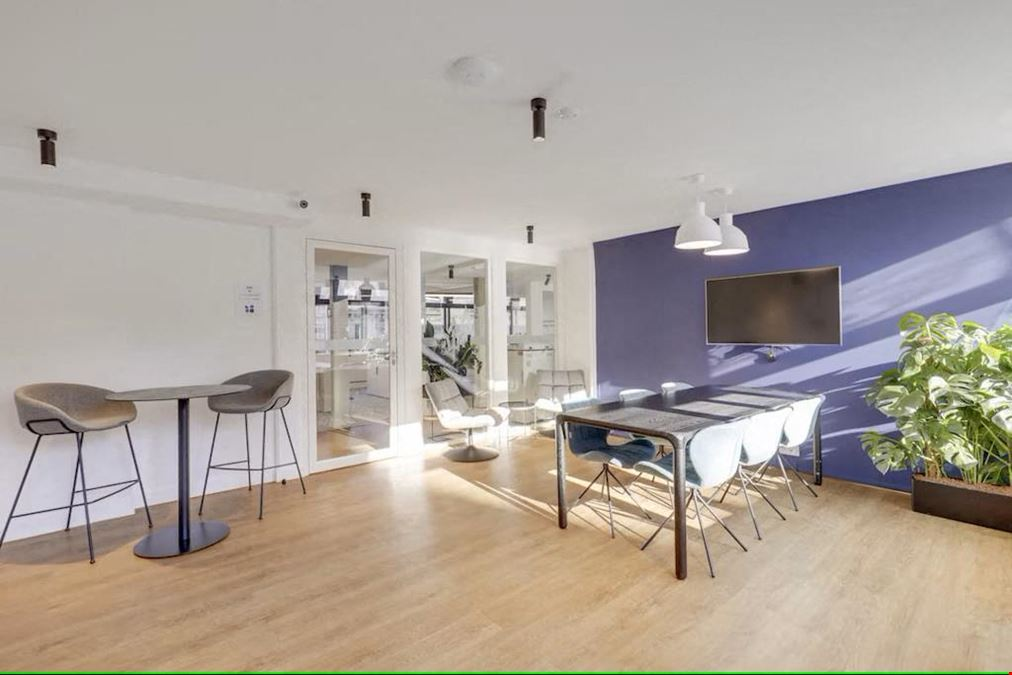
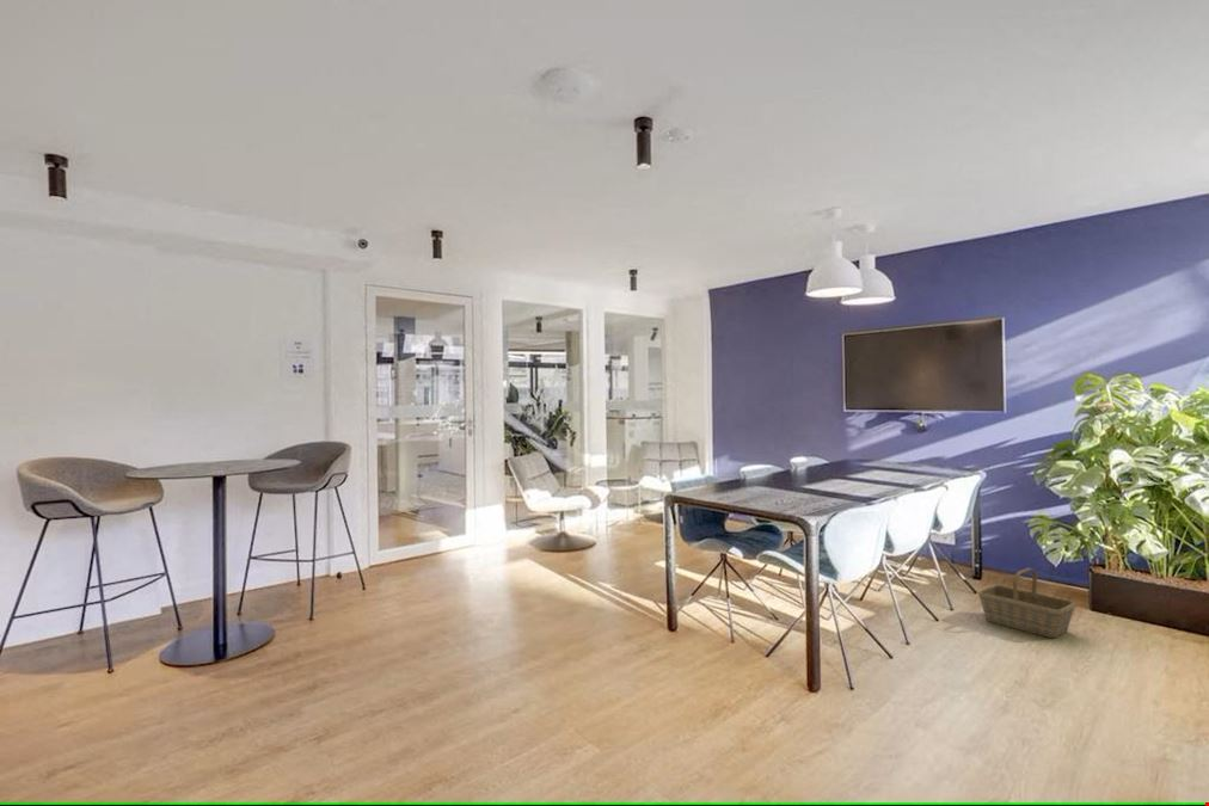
+ basket [976,567,1078,640]
